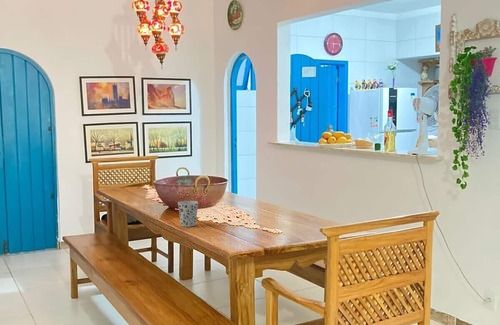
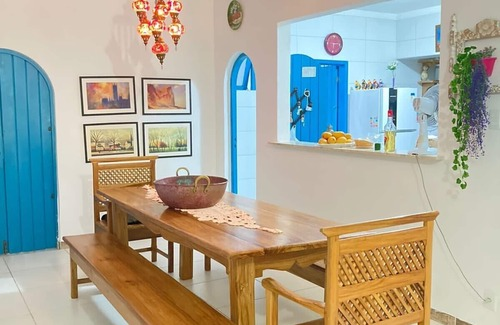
- cup [177,200,199,228]
